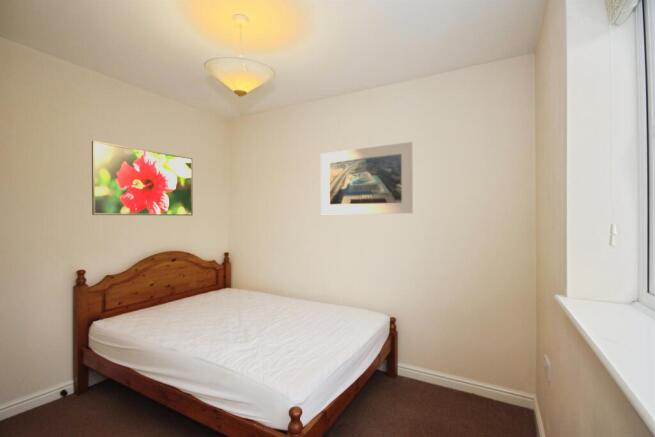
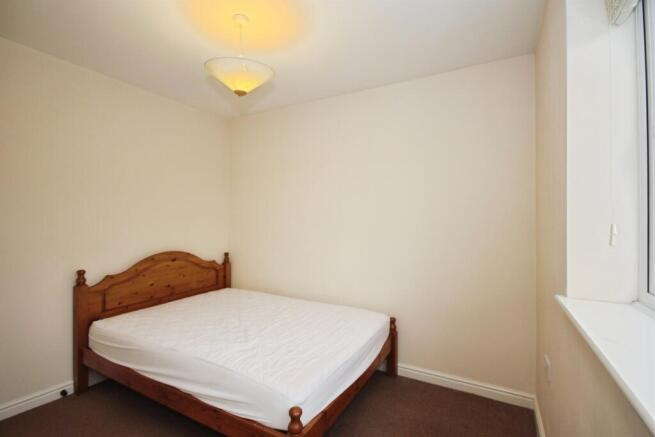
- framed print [91,140,194,216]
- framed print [320,141,414,215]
